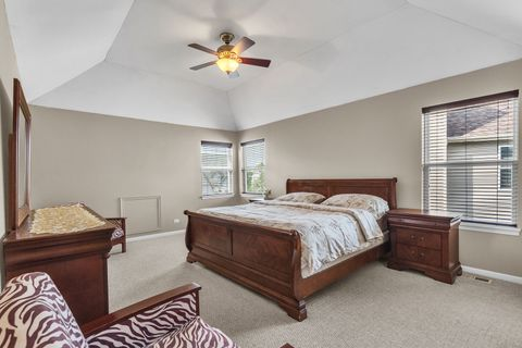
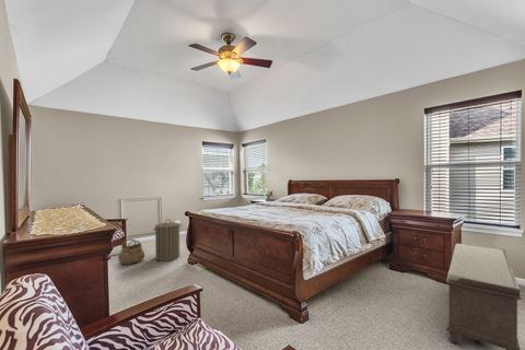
+ basket [117,237,145,266]
+ laundry hamper [152,219,182,262]
+ bench [445,243,522,350]
